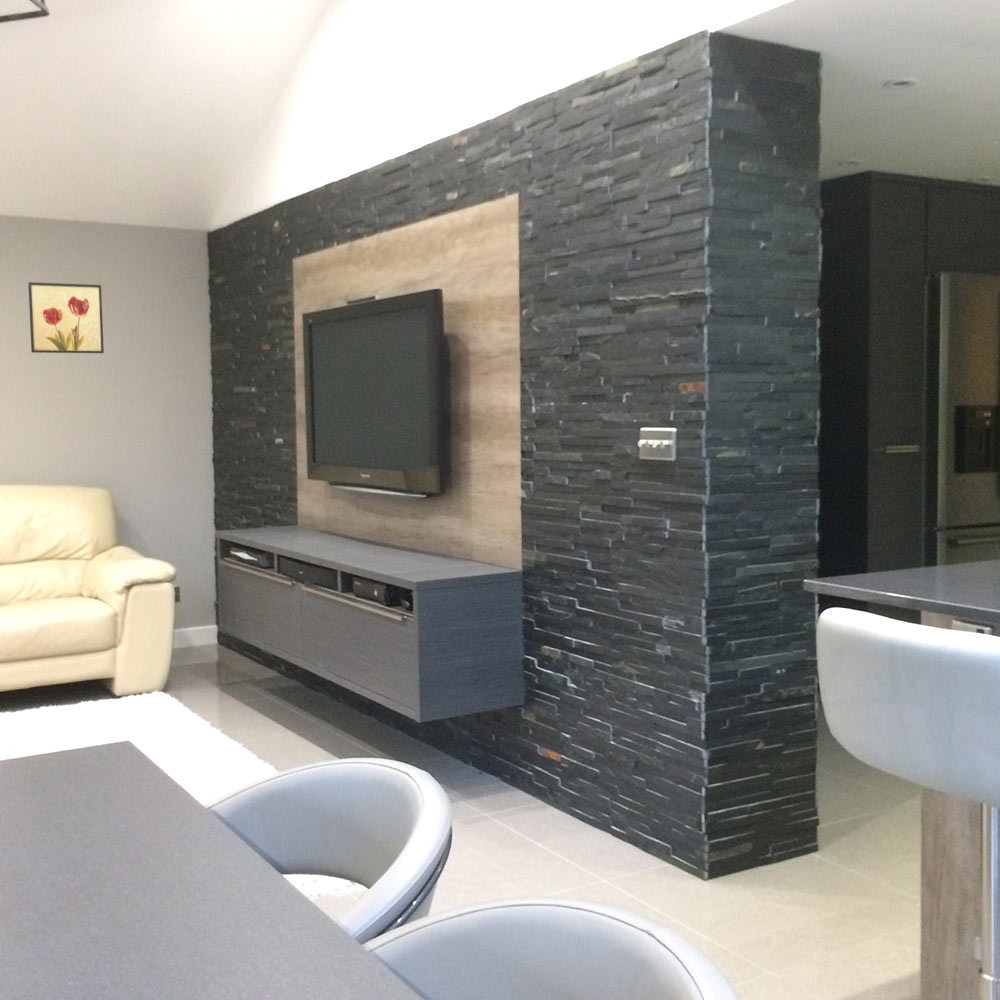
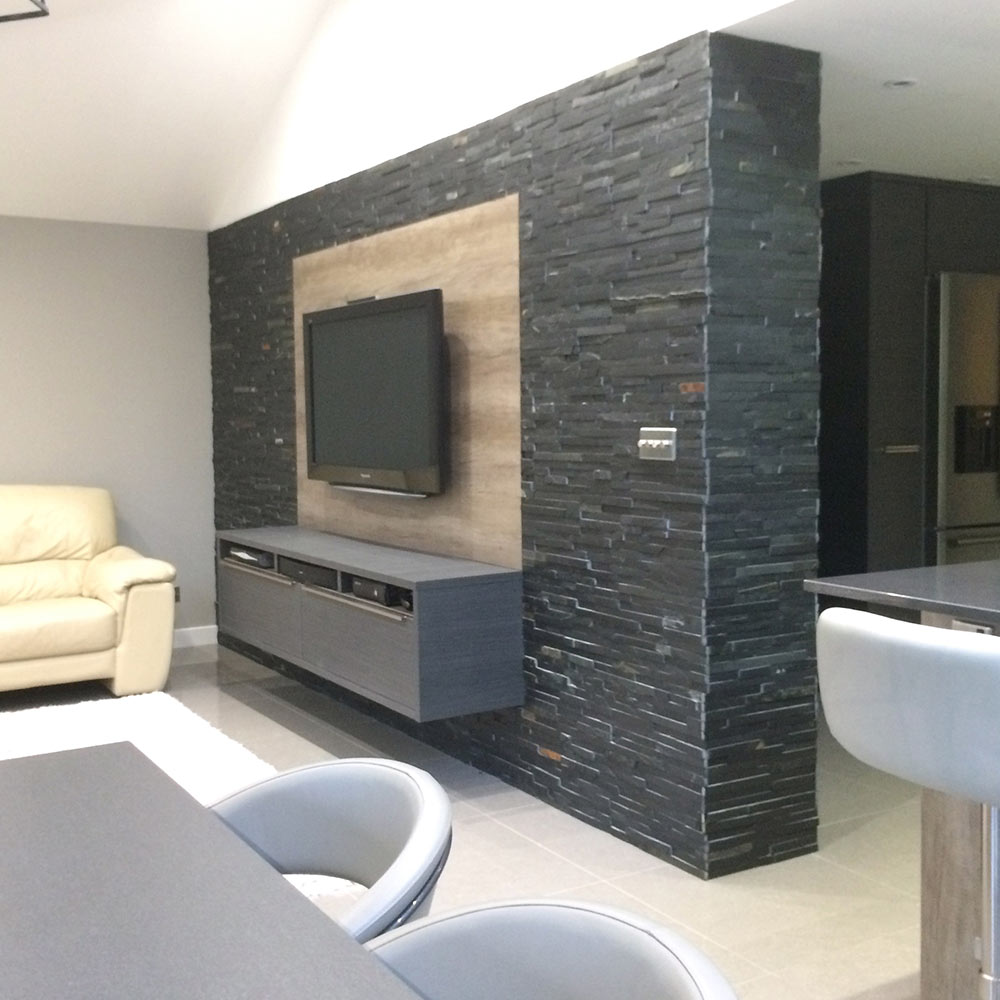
- wall art [27,281,105,354]
